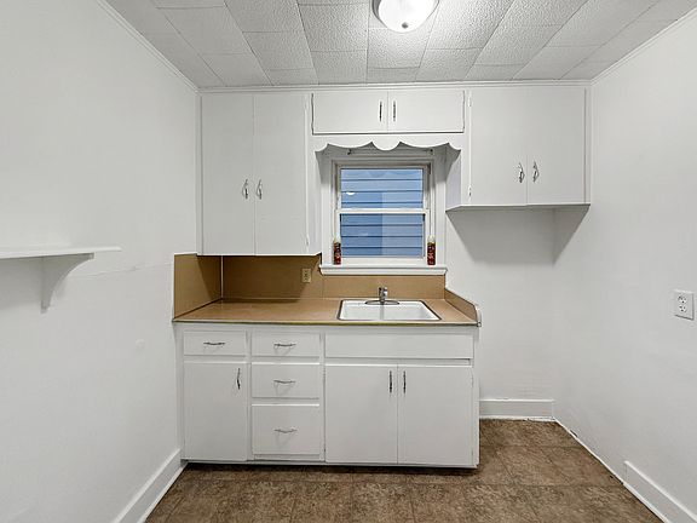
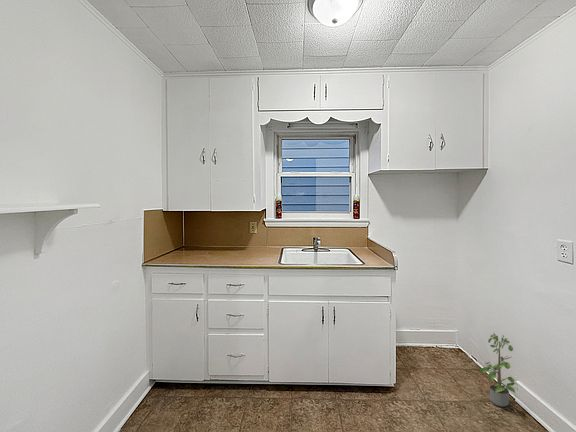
+ potted plant [479,332,516,408]
